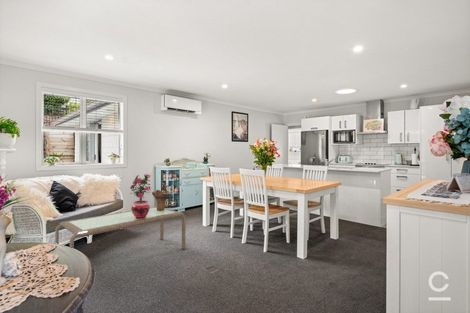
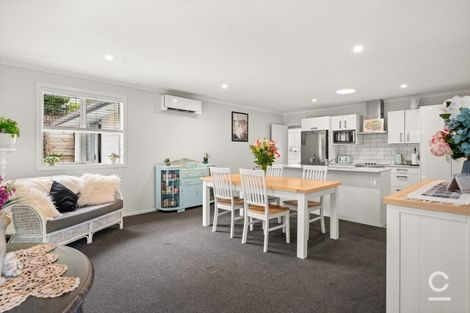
- ceramic vessel [151,189,170,211]
- coffee table [54,206,187,250]
- potted flower [128,173,153,219]
